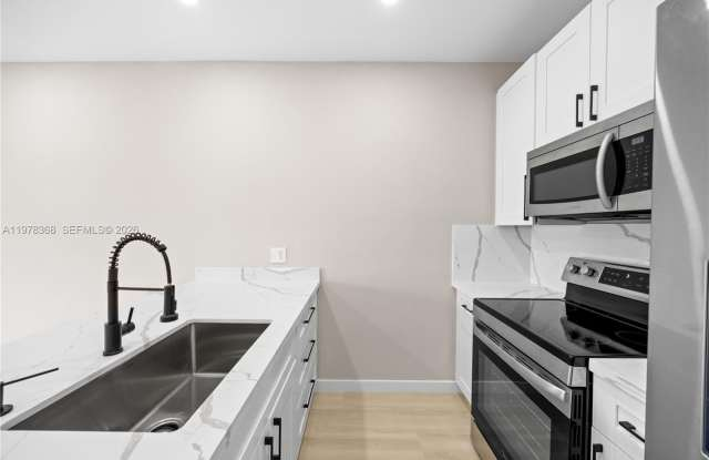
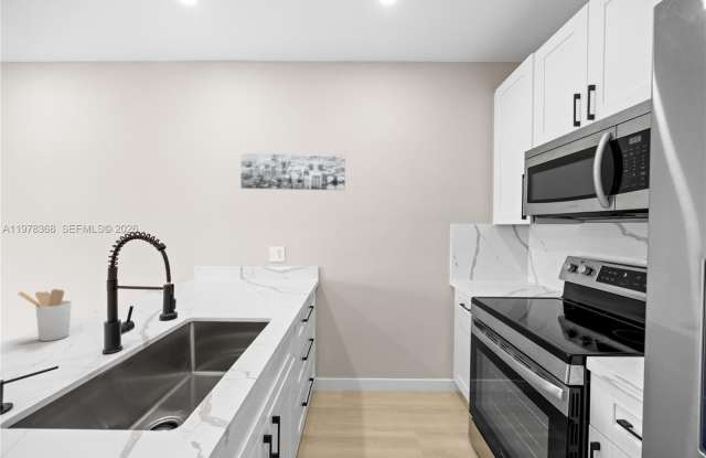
+ wall art [239,152,346,191]
+ utensil holder [18,288,73,342]
